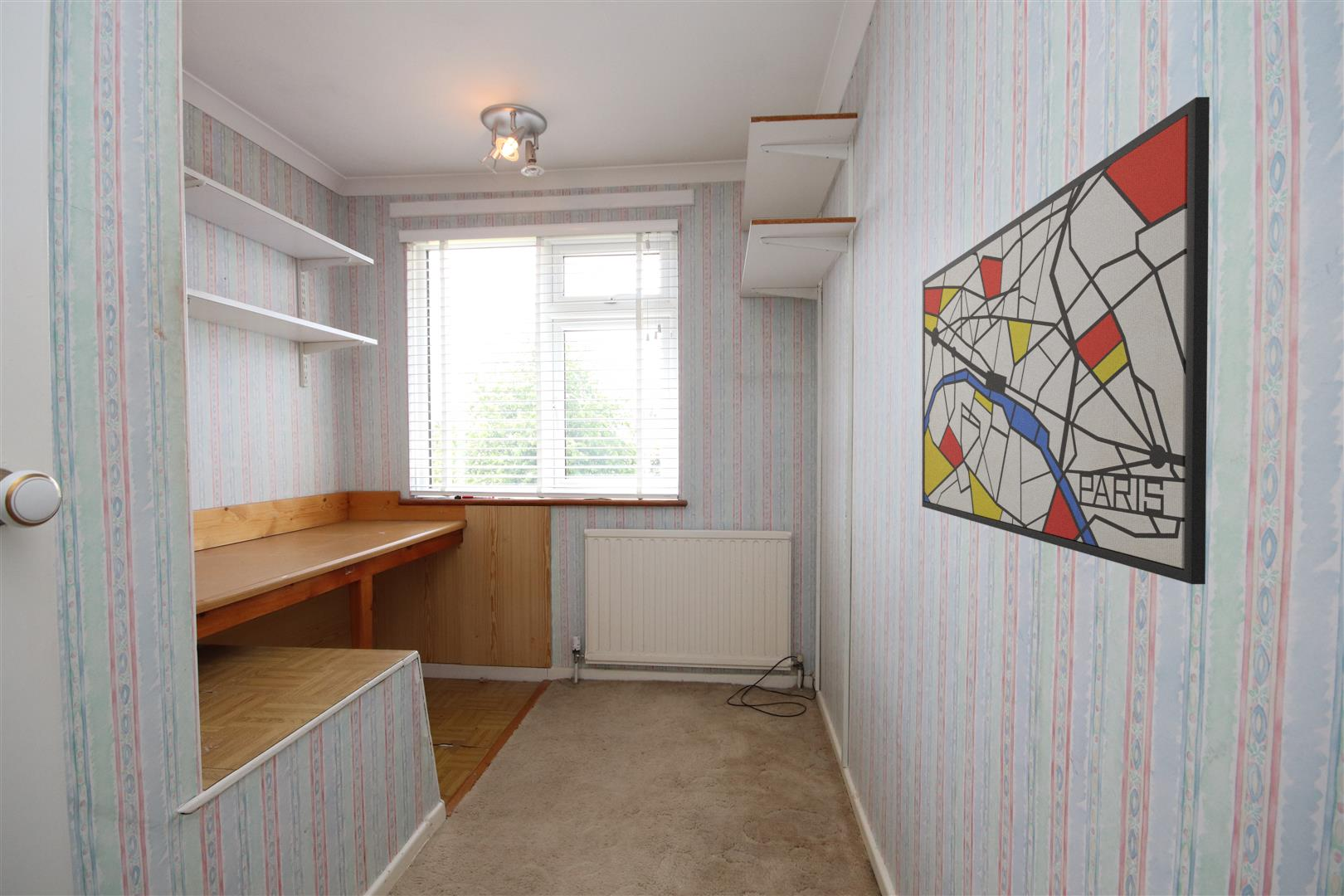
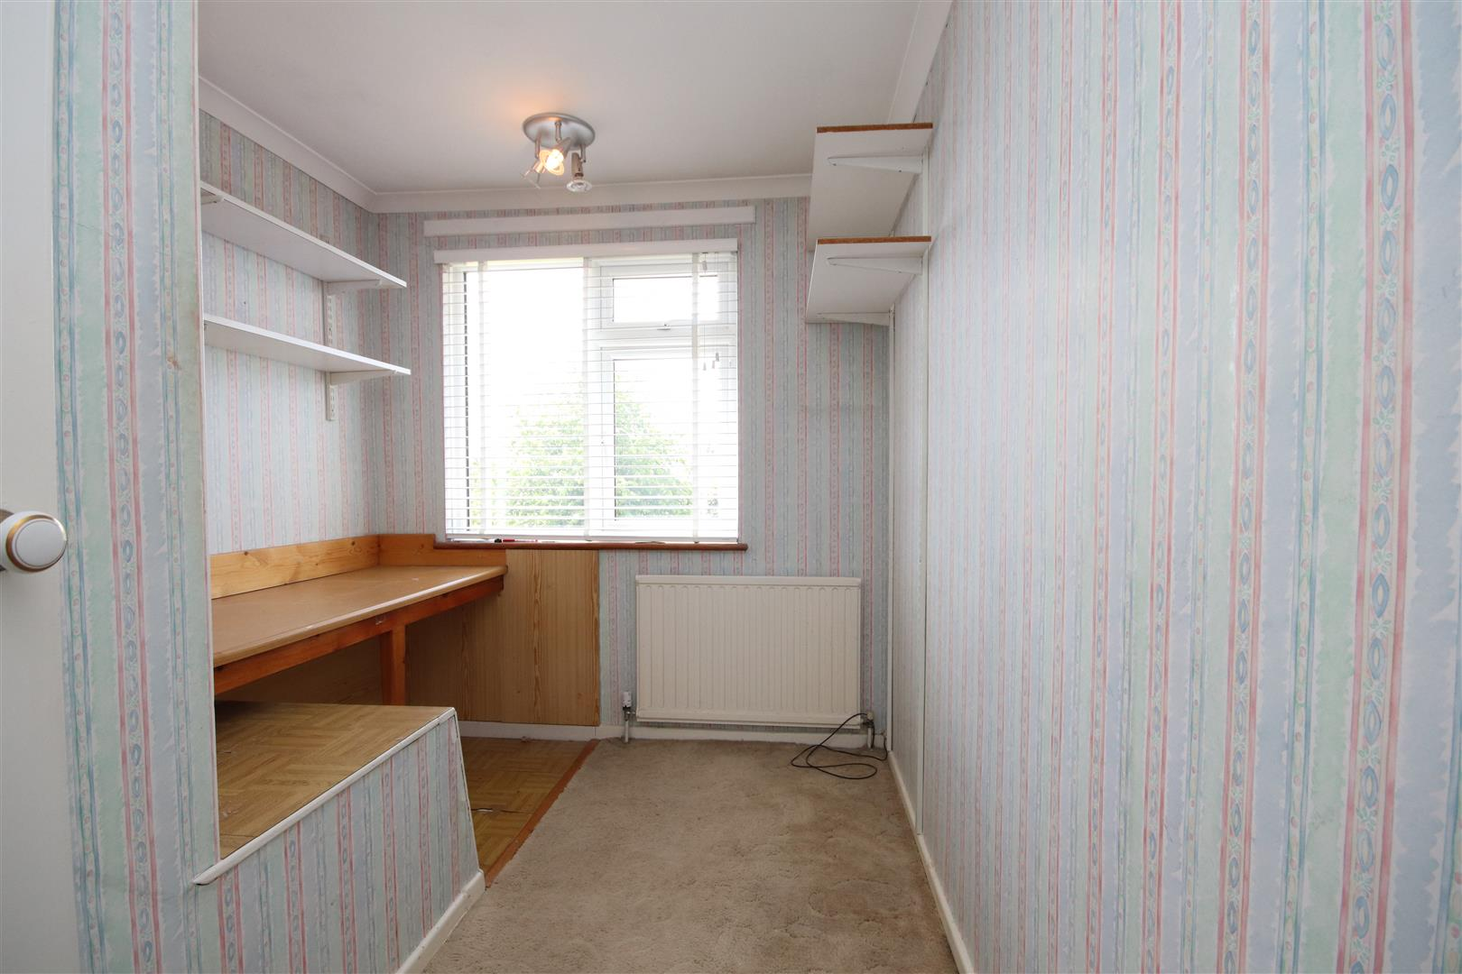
- wall art [921,96,1210,585]
